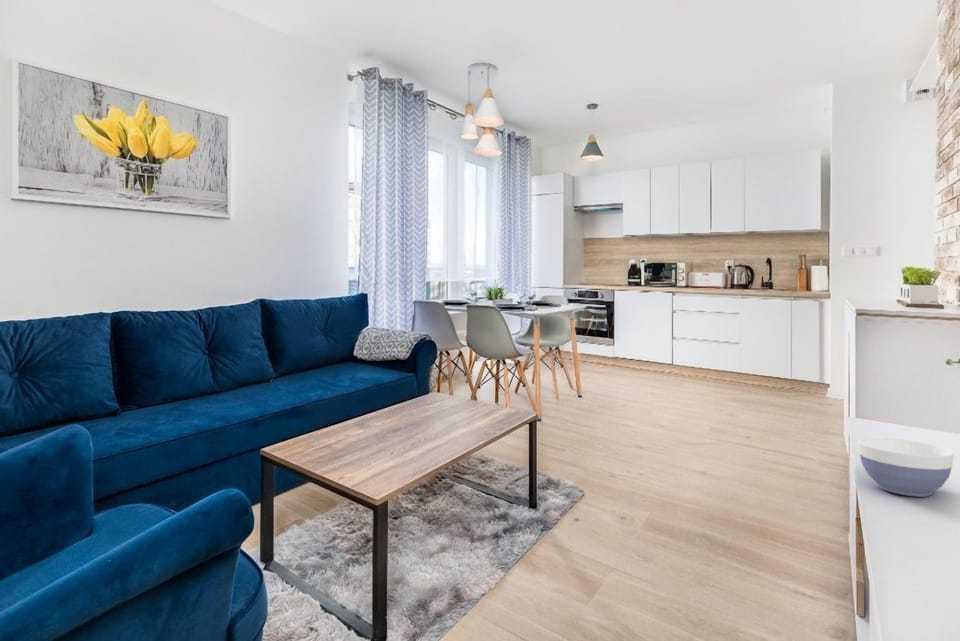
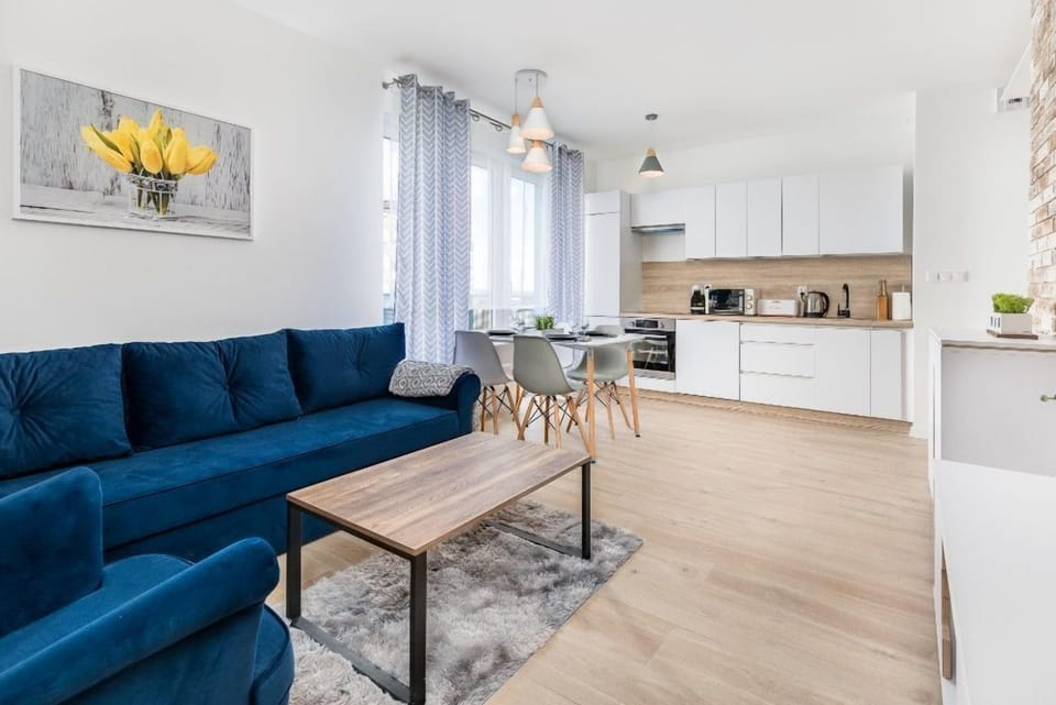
- bowl [857,437,954,498]
